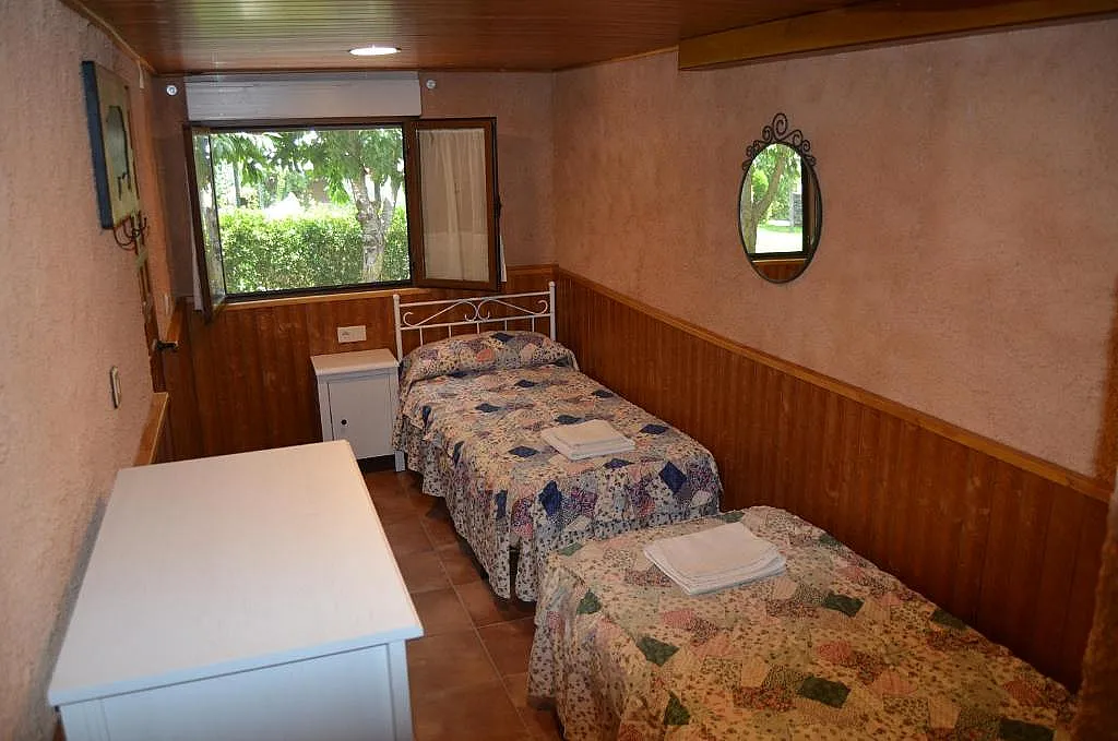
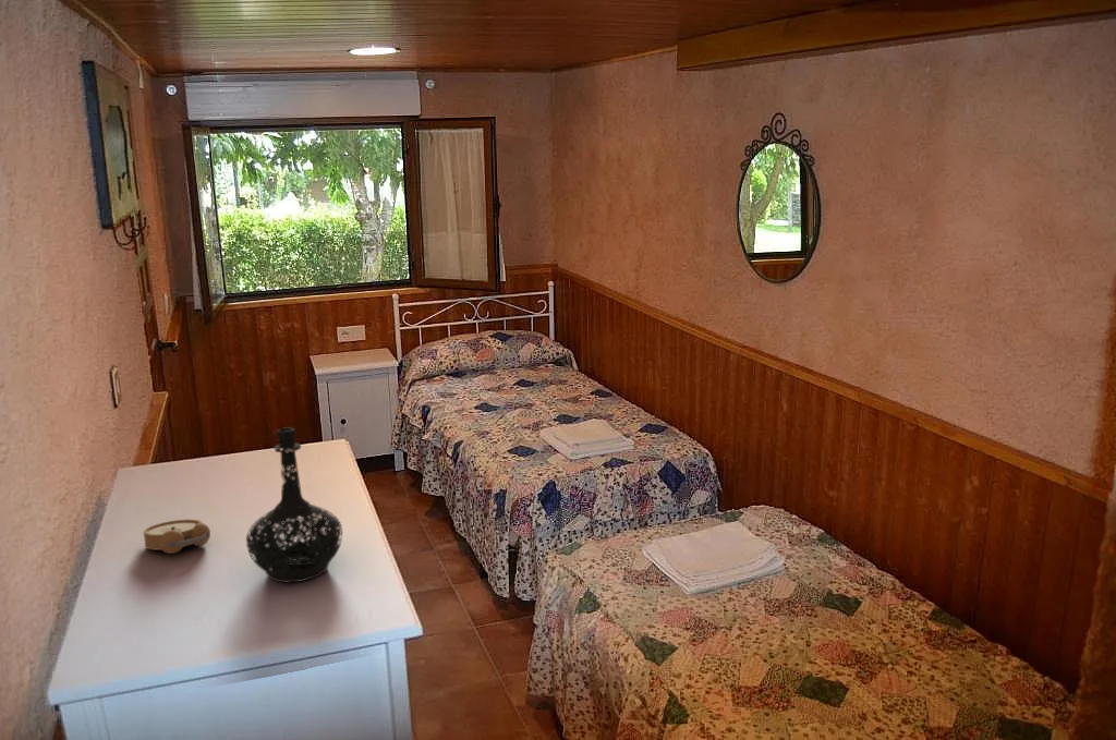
+ bottle [245,426,343,583]
+ alarm clock [143,518,211,555]
